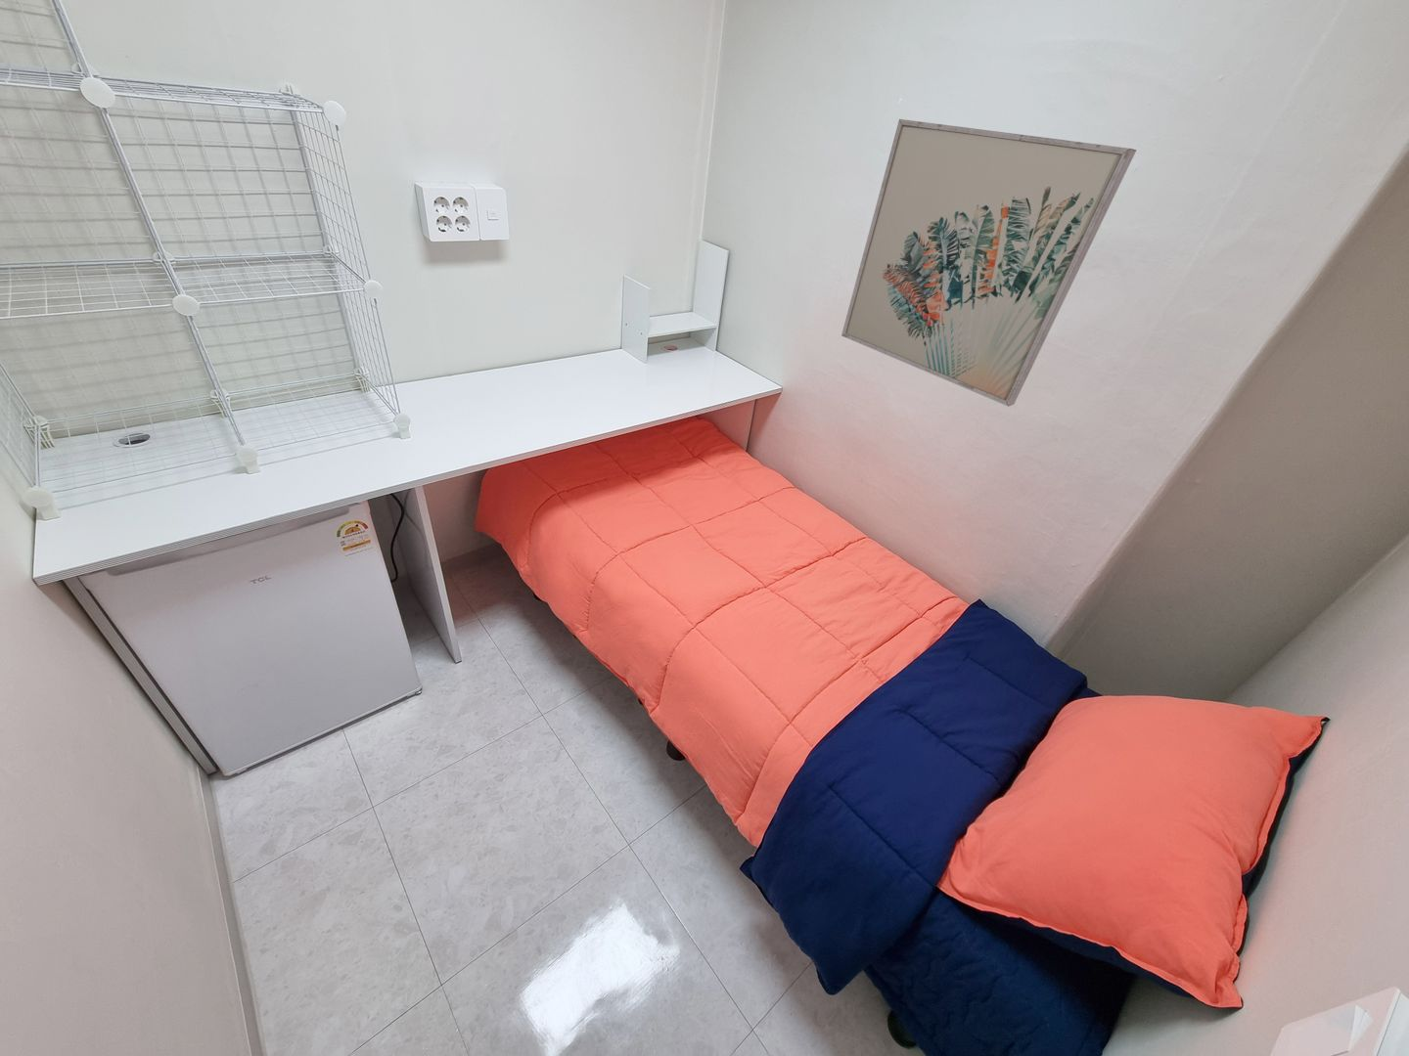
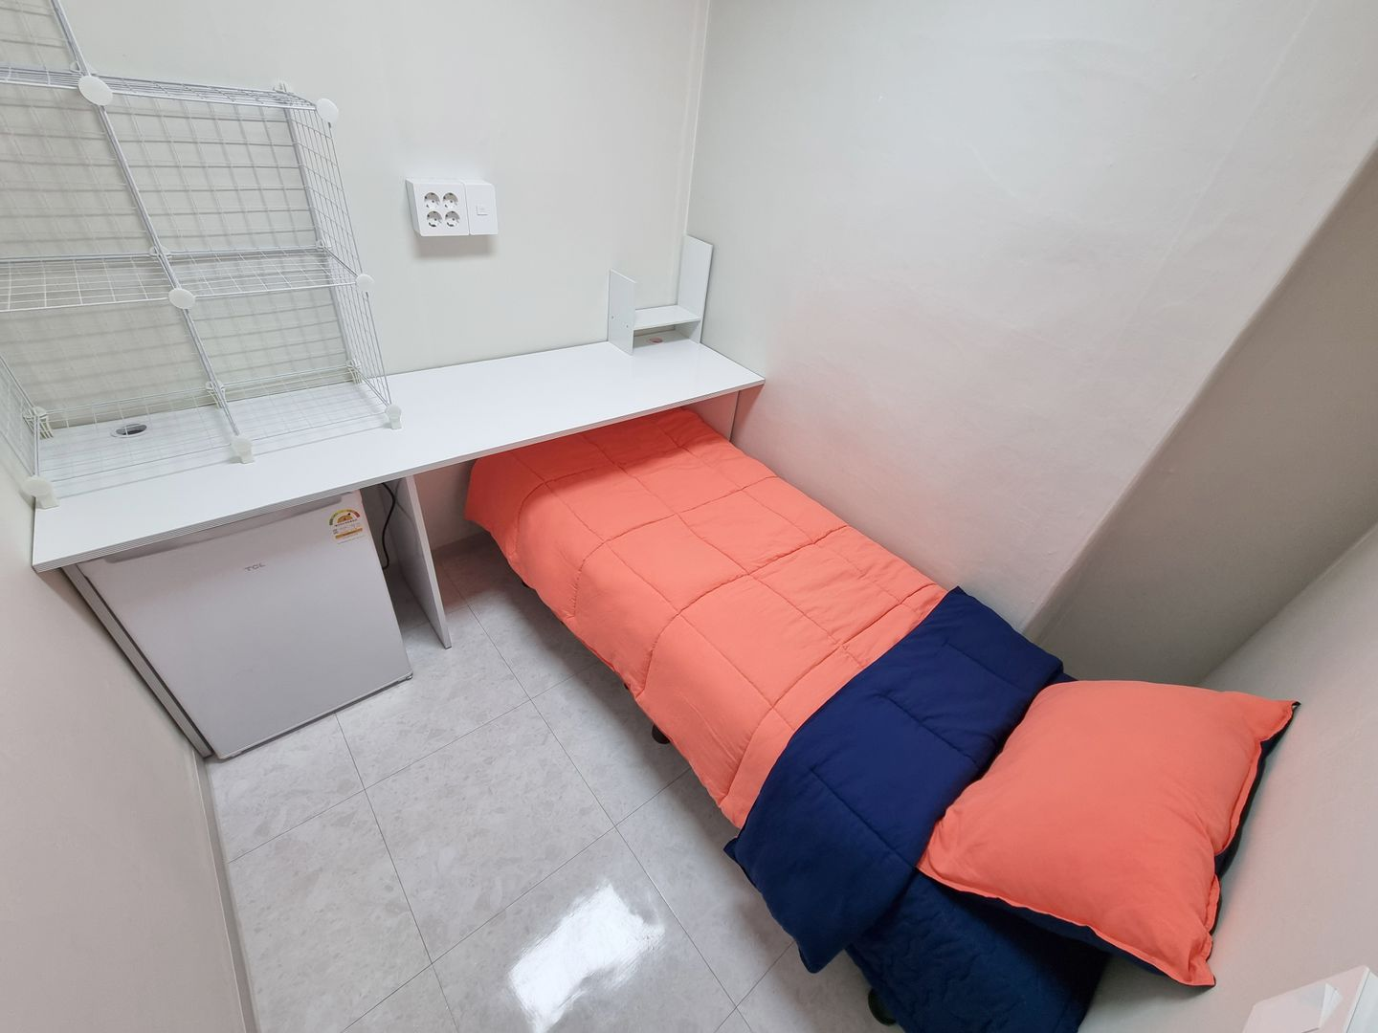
- wall art [841,119,1137,408]
